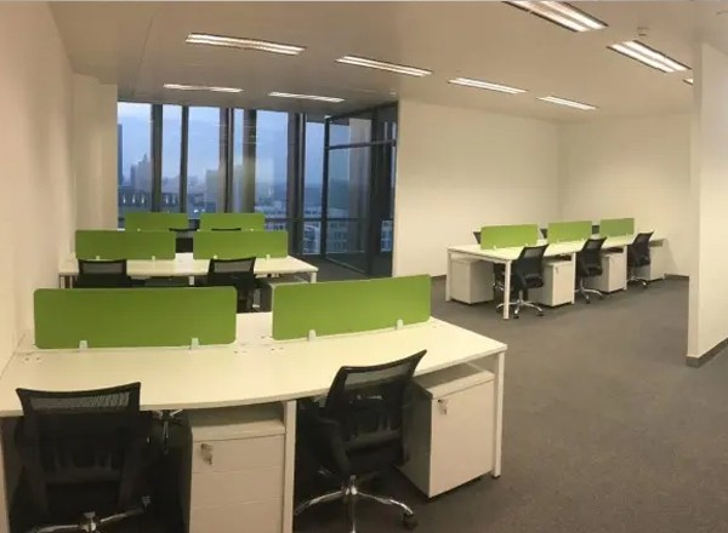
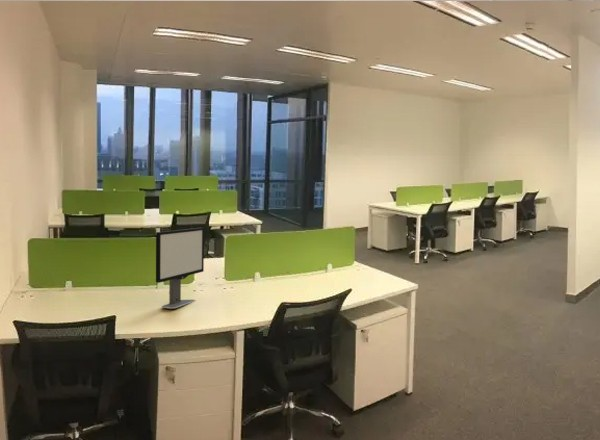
+ computer monitor [155,227,205,310]
